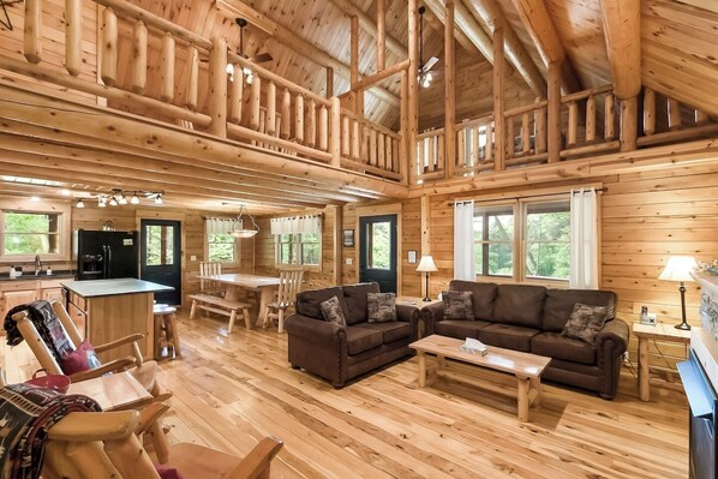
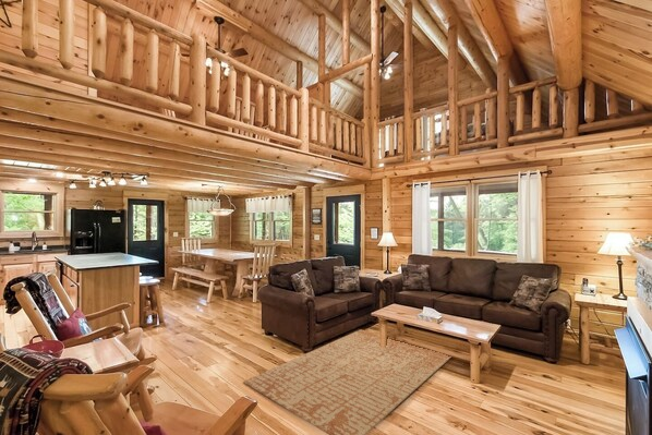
+ rug [243,328,452,435]
